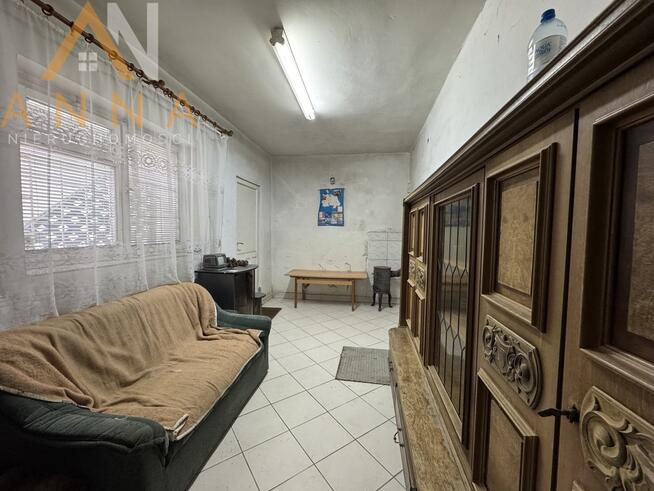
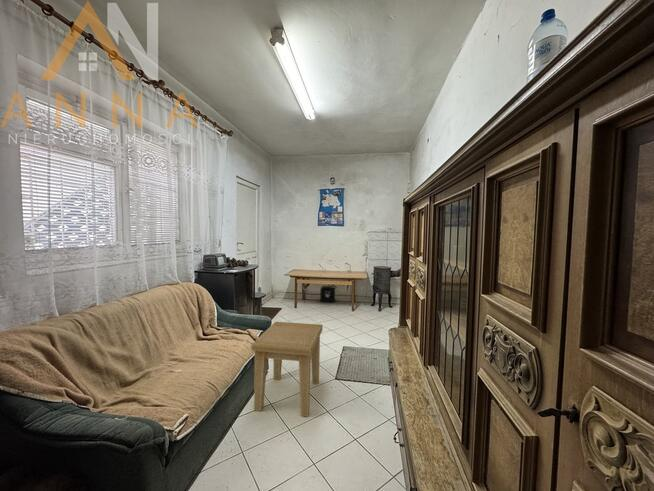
+ air purifier [319,285,337,303]
+ side table [250,321,324,418]
